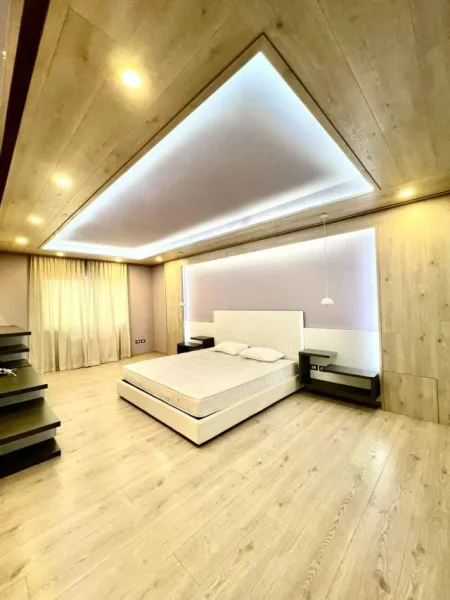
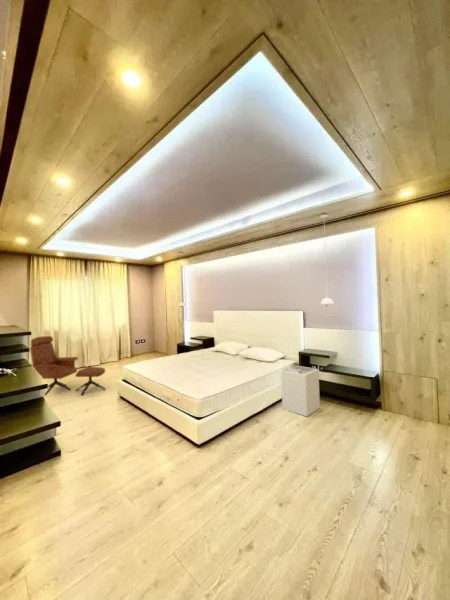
+ laundry hamper [280,364,321,417]
+ lounge chair [29,335,106,397]
